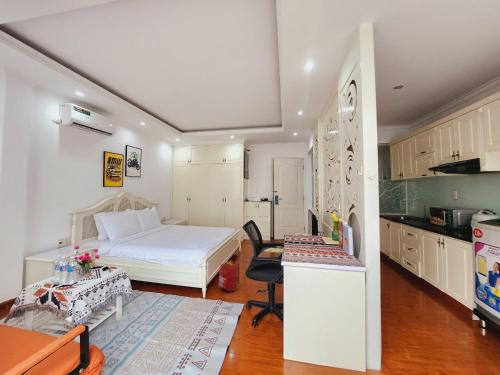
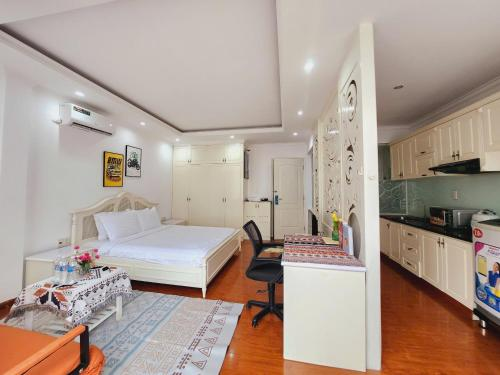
- backpack [217,259,241,293]
